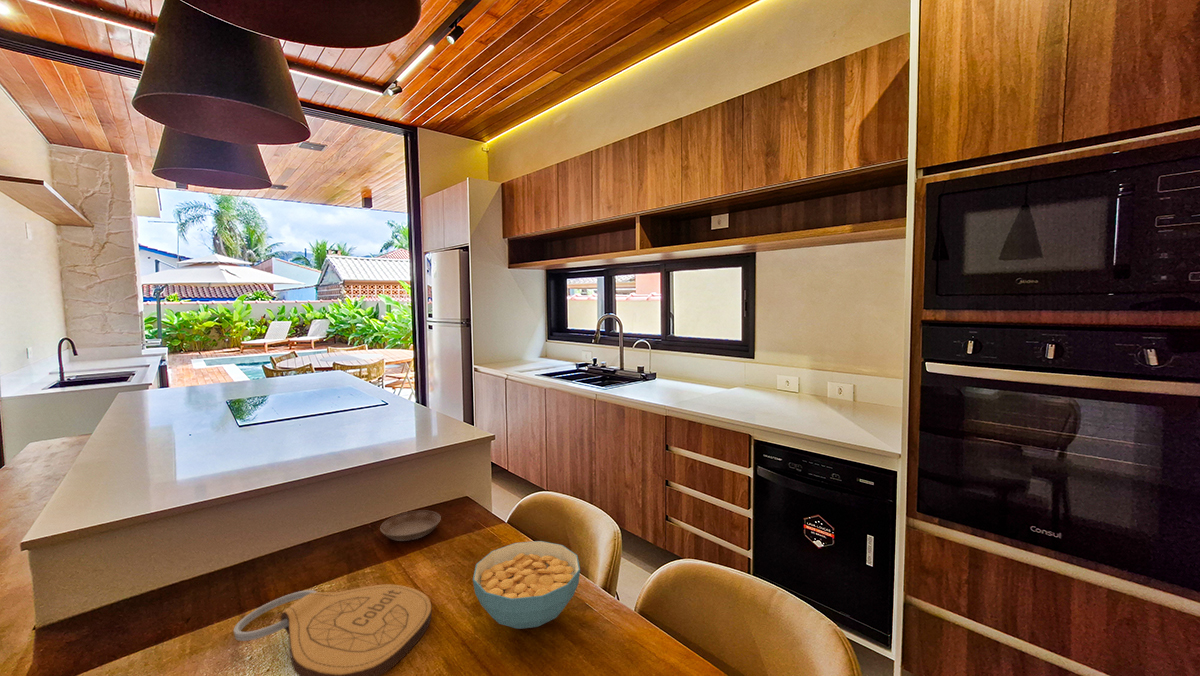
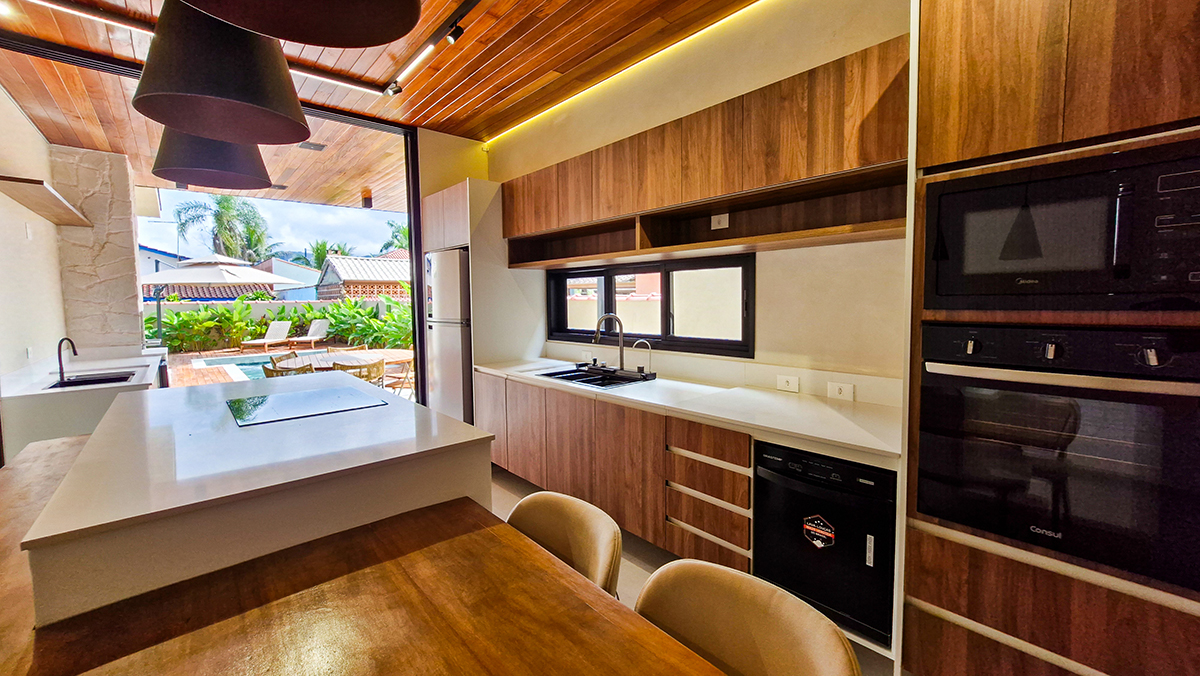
- key chain [233,584,432,676]
- saucer [379,510,442,542]
- cereal bowl [472,540,581,630]
